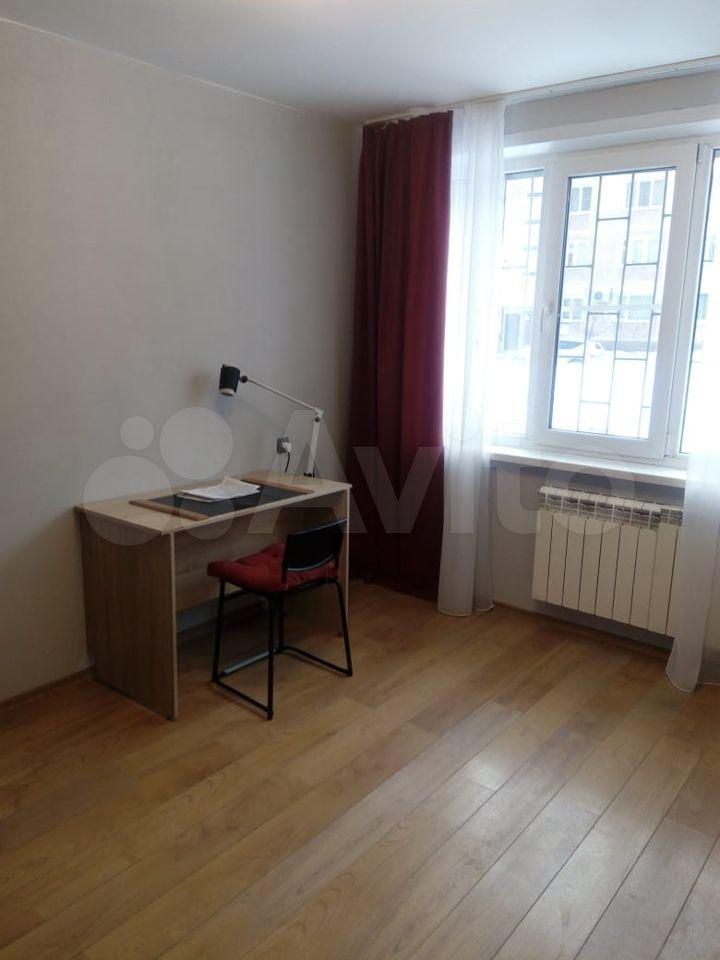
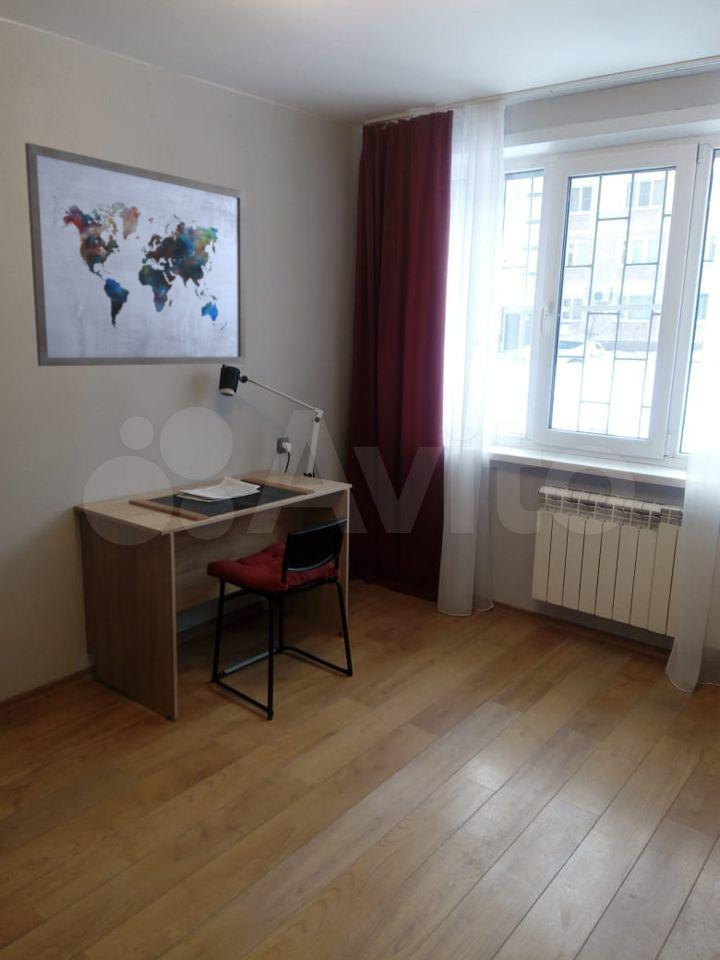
+ wall art [24,142,247,367]
